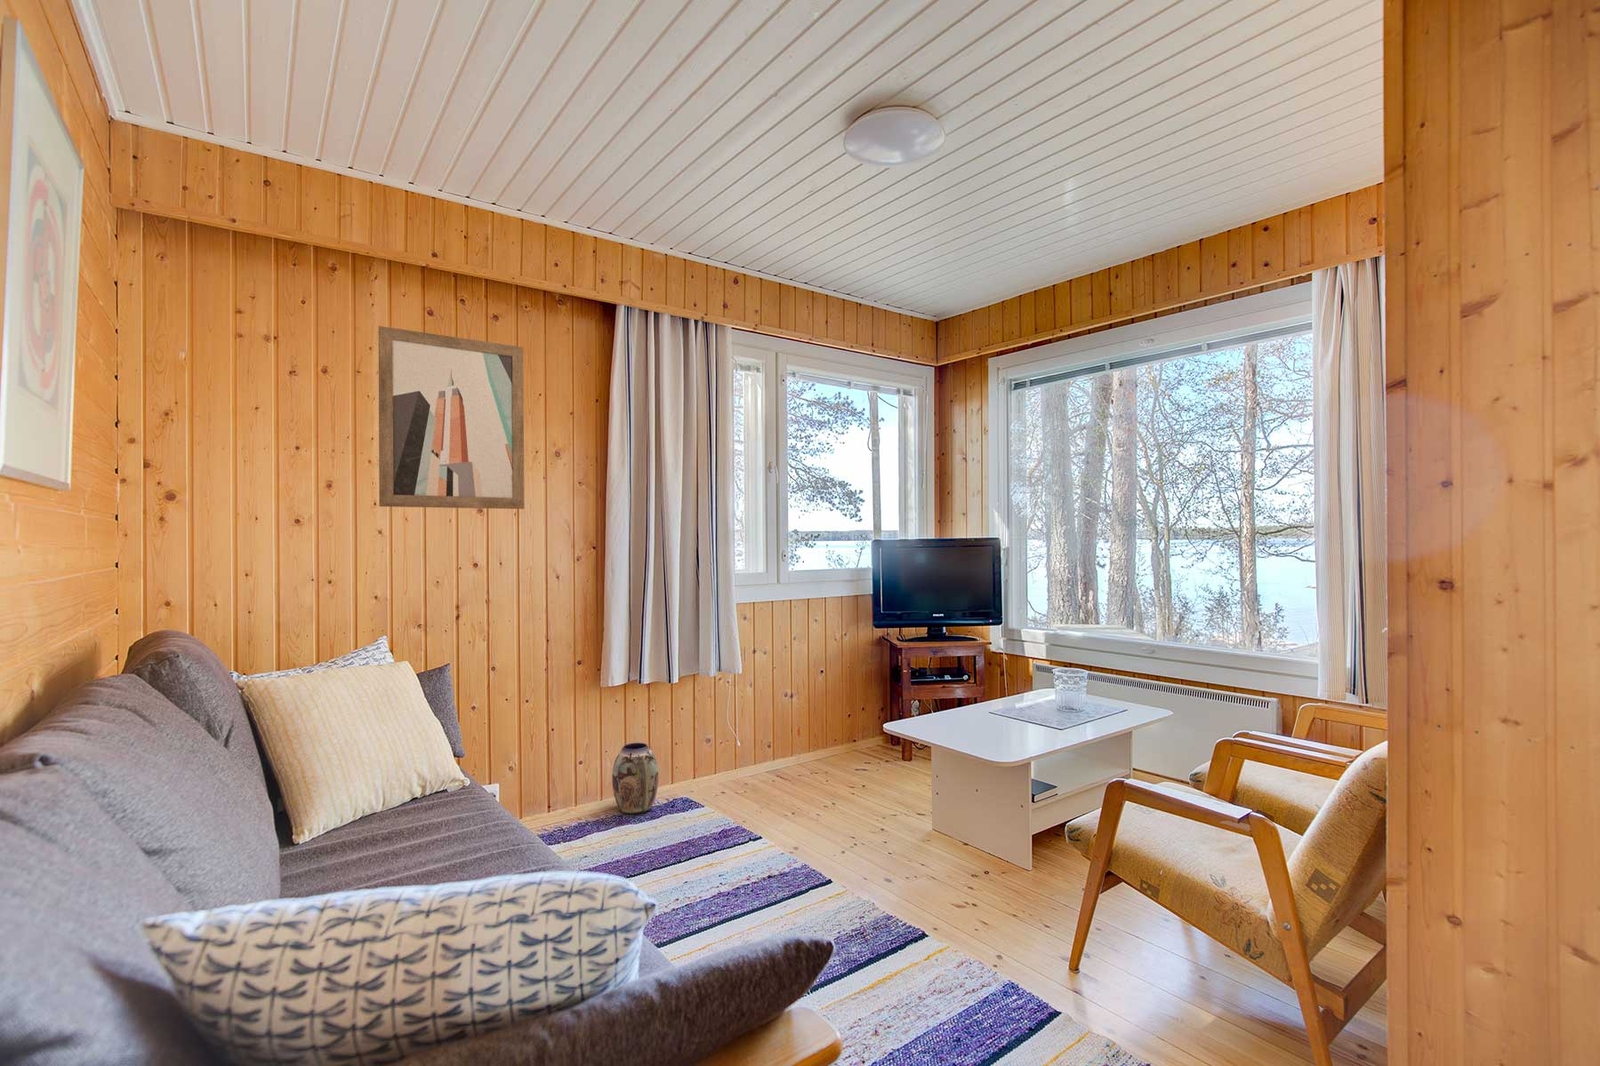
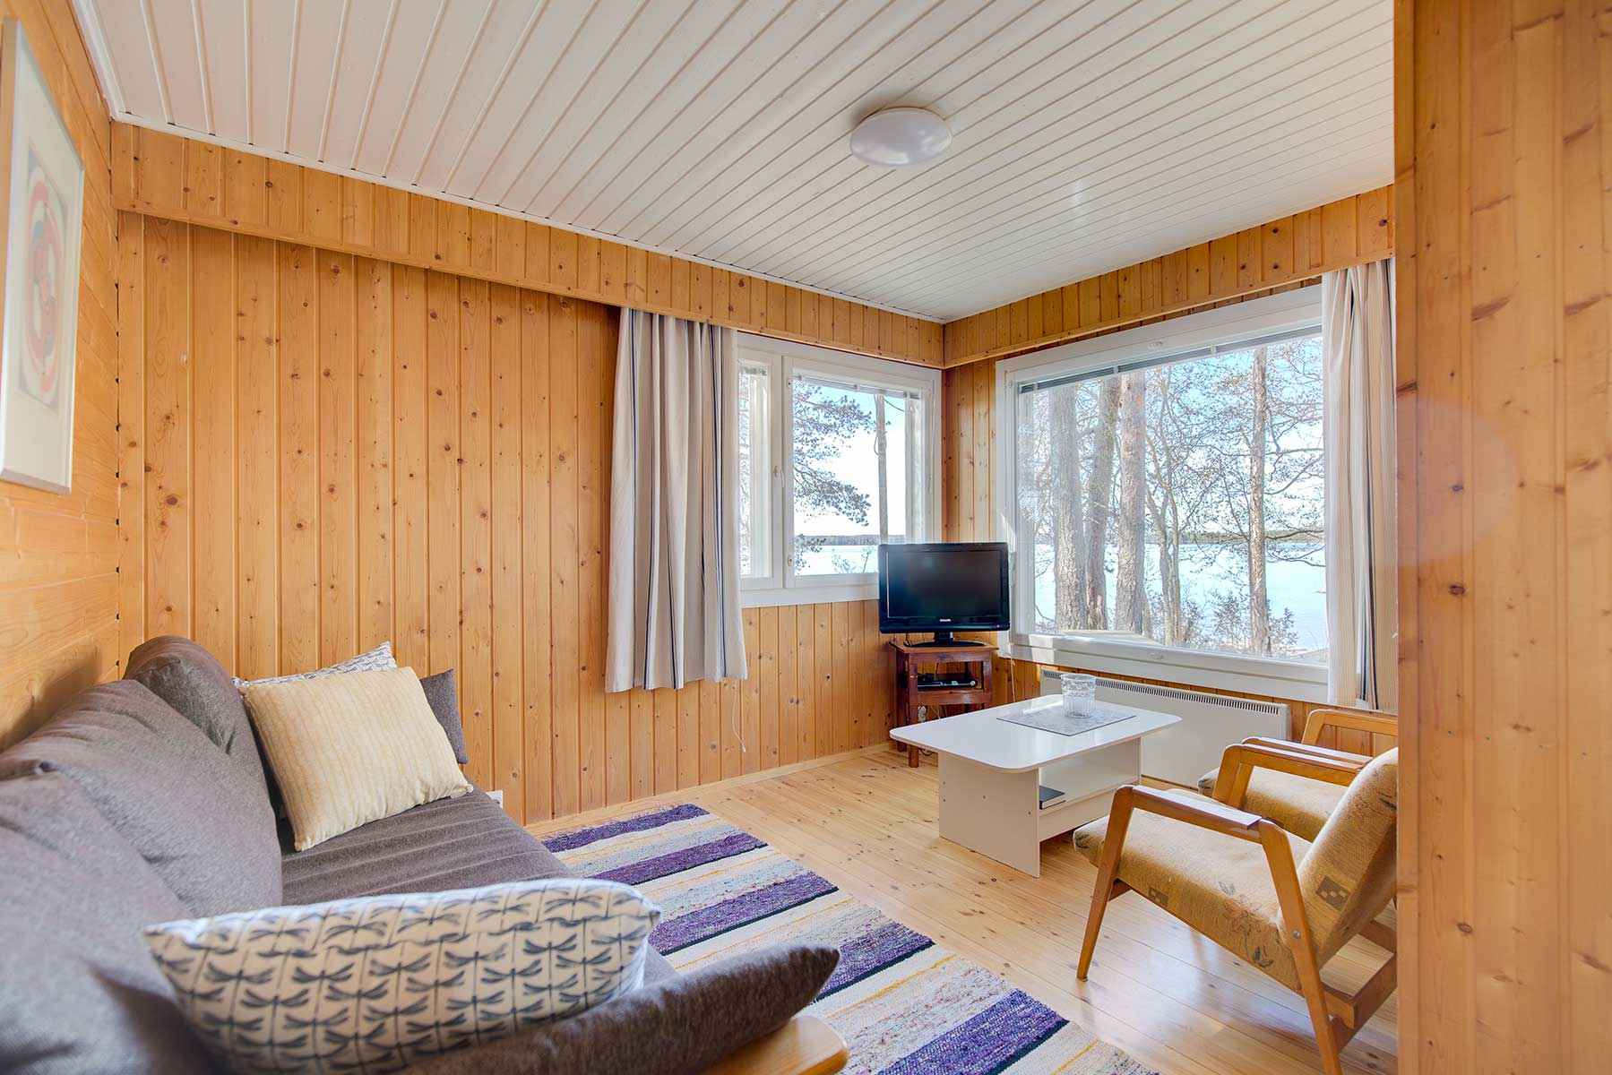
- wall art [379,325,525,510]
- vase [611,741,660,815]
